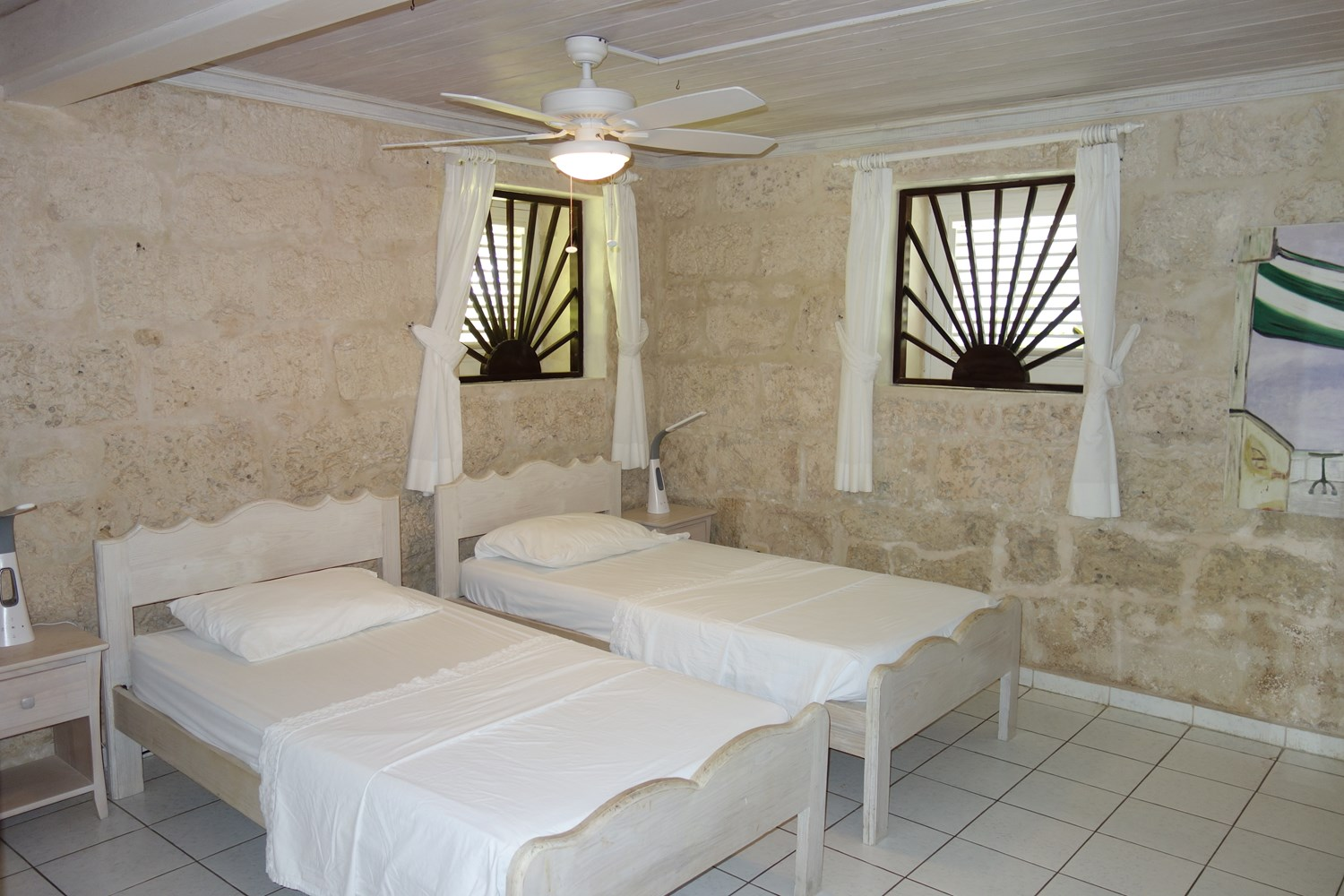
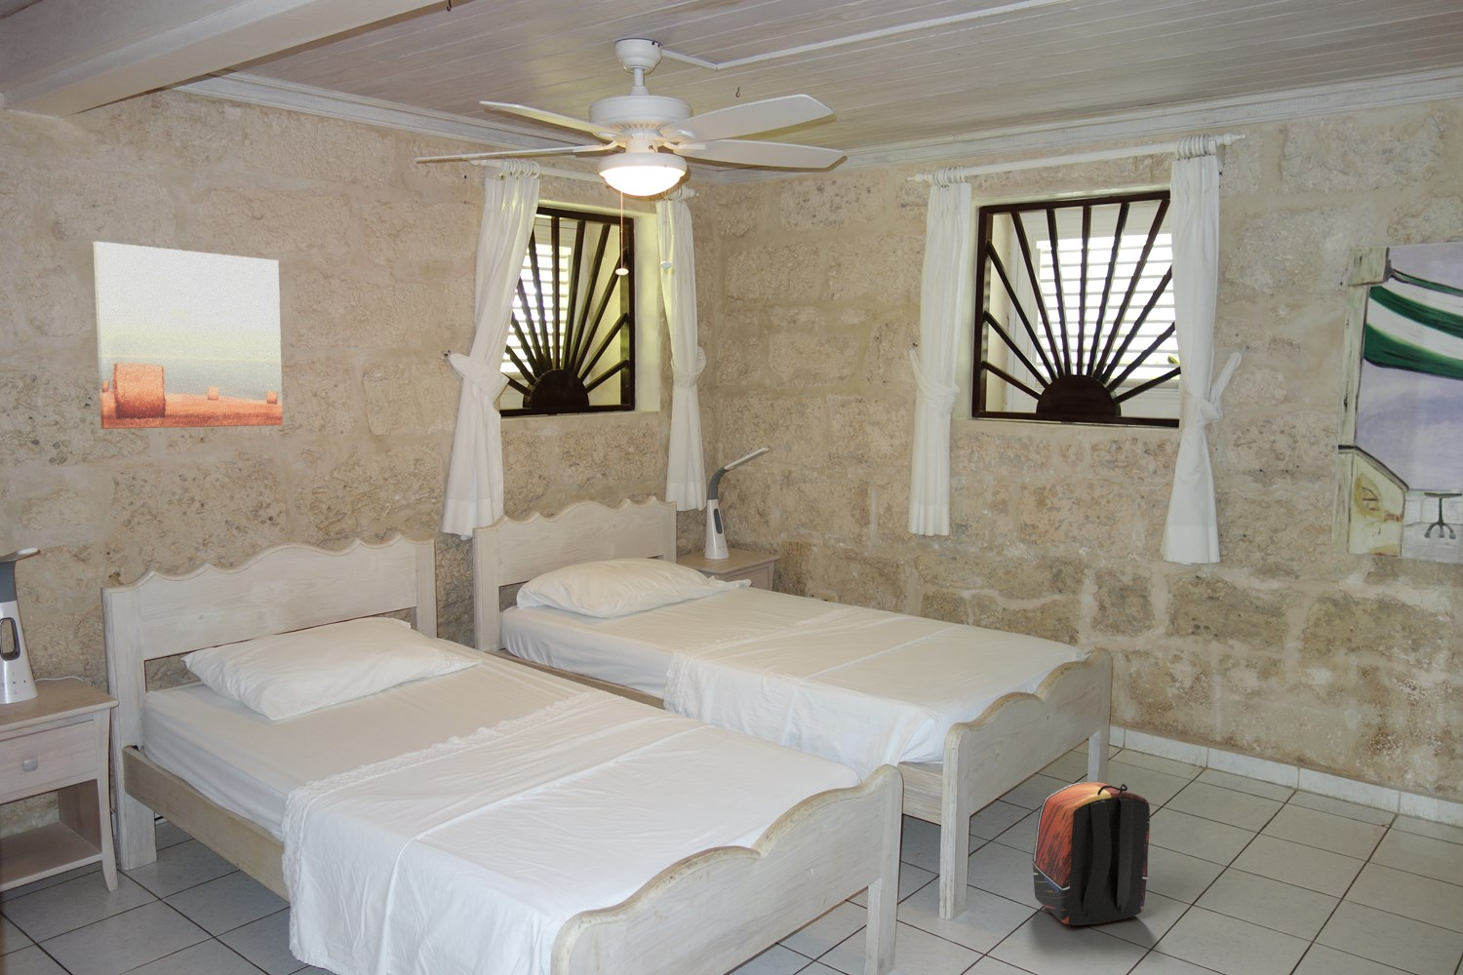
+ backpack [1031,780,1151,926]
+ wall art [93,240,284,430]
